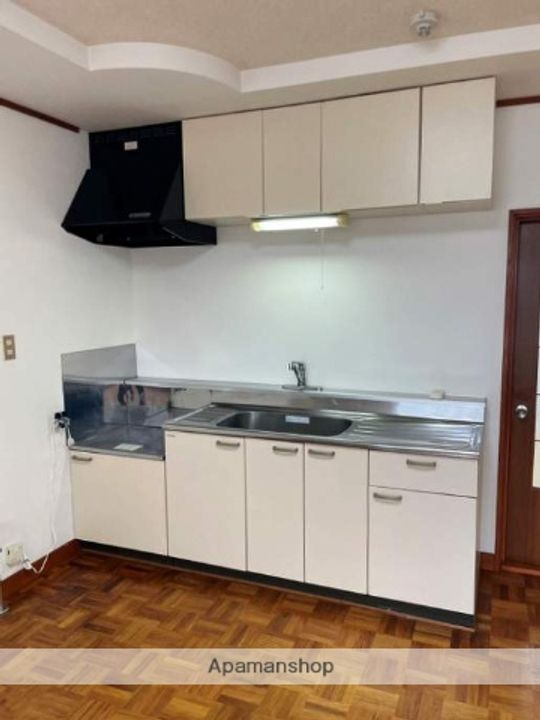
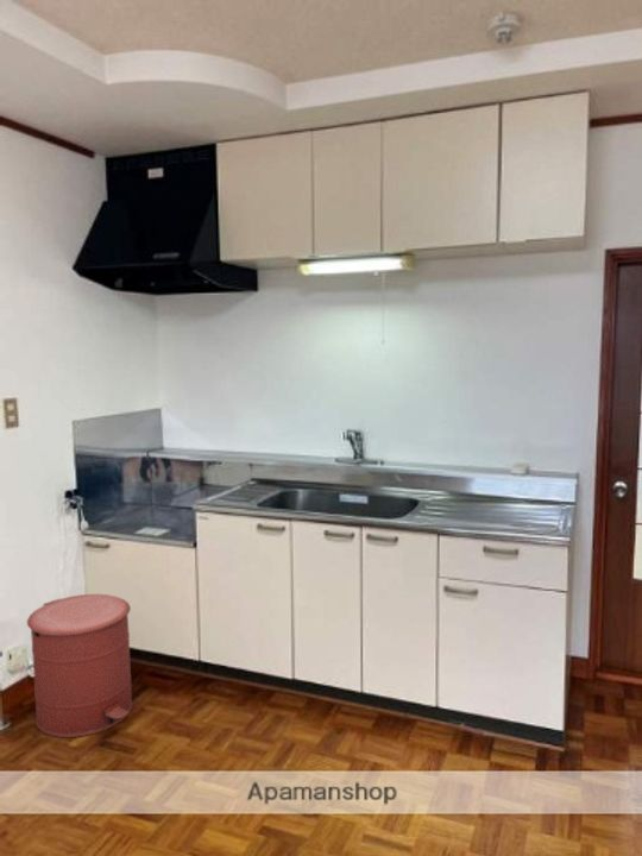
+ trash can [26,593,134,738]
